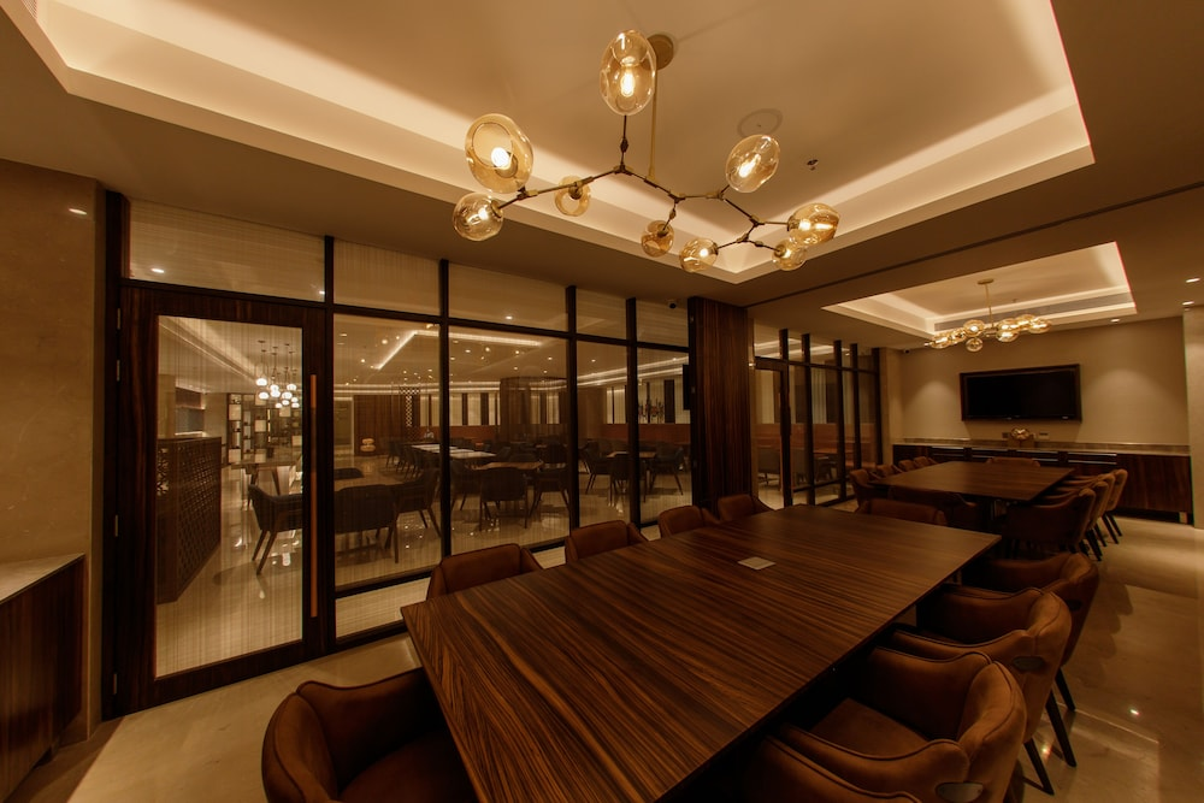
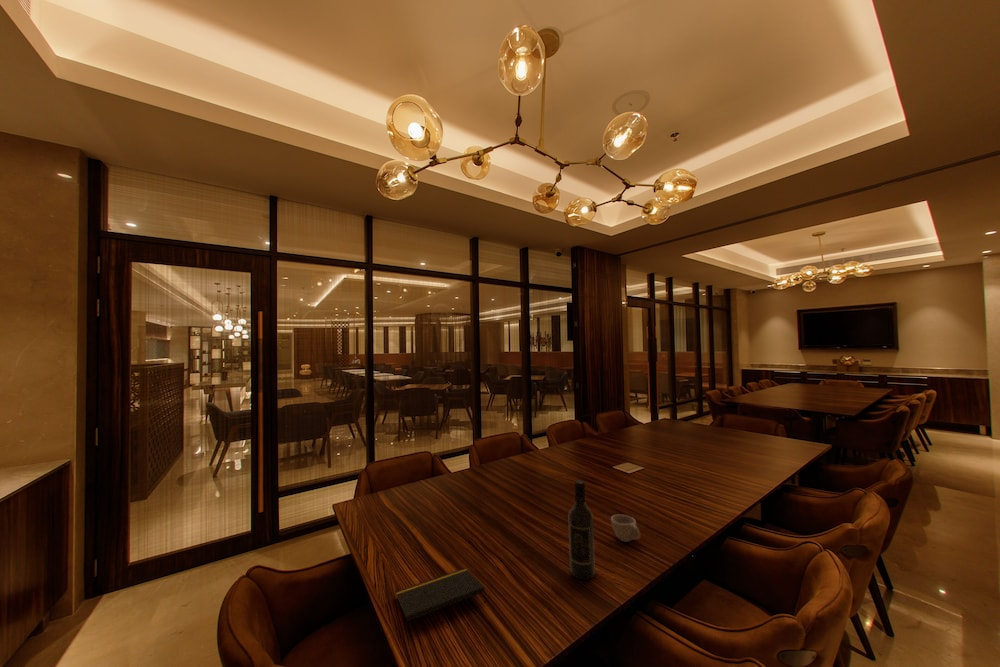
+ notepad [395,567,487,623]
+ wine bottle [567,479,596,581]
+ cup [610,513,641,543]
